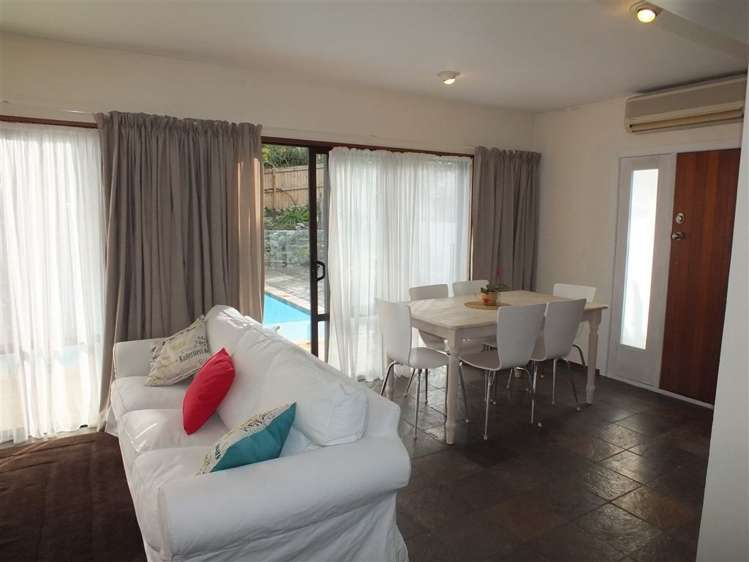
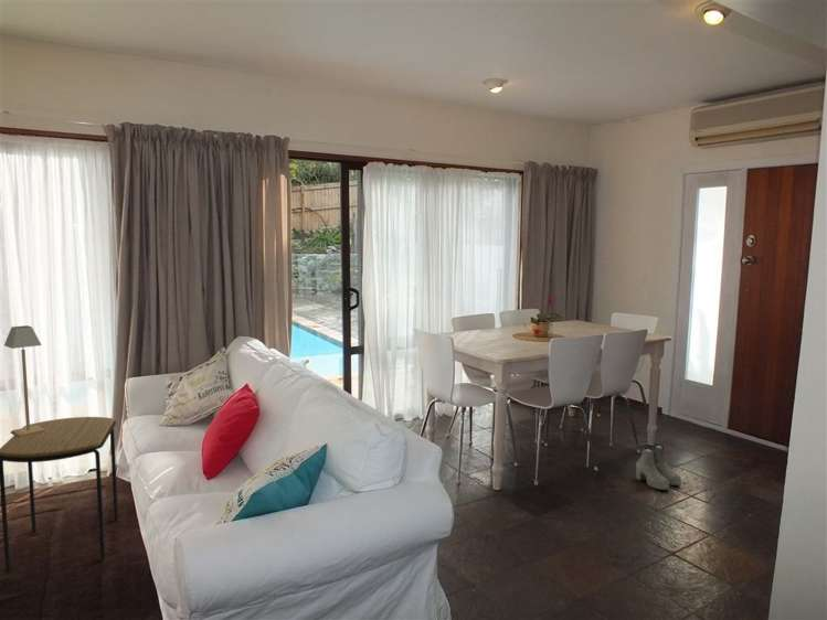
+ table lamp [3,324,46,438]
+ boots [635,442,682,491]
+ side table [0,416,119,574]
